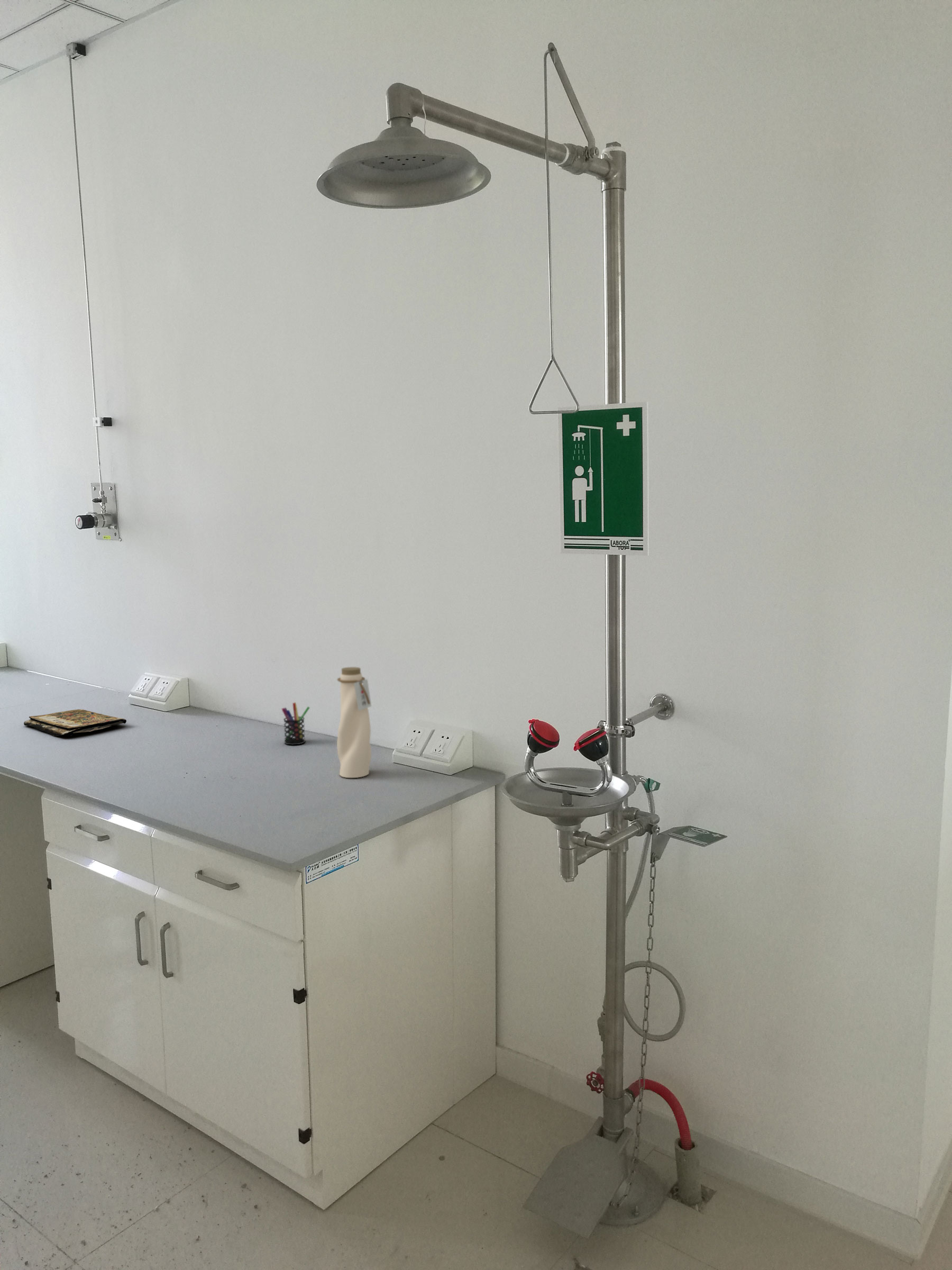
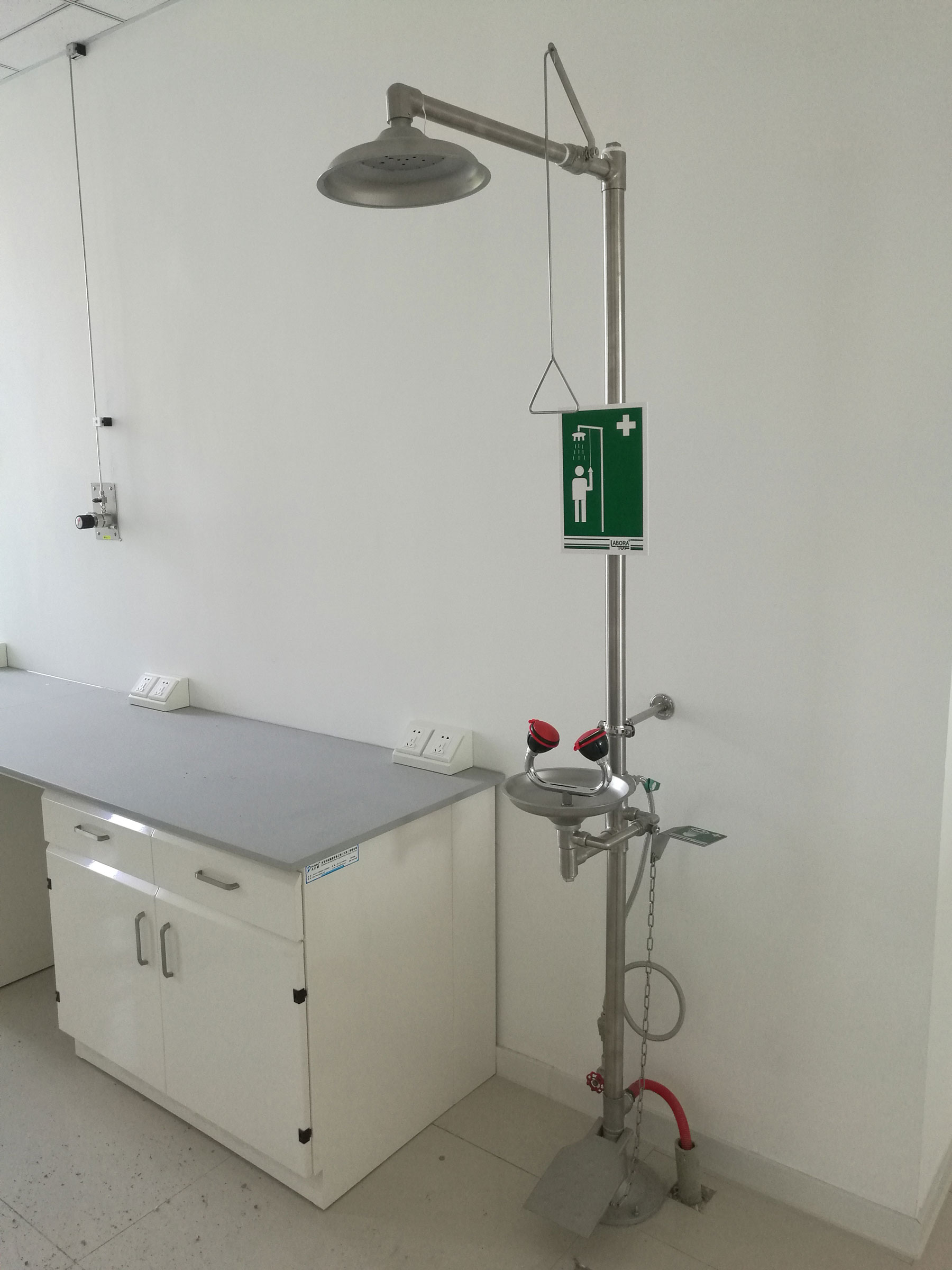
- book [23,709,127,737]
- water bottle [336,666,372,778]
- pen holder [281,702,310,746]
